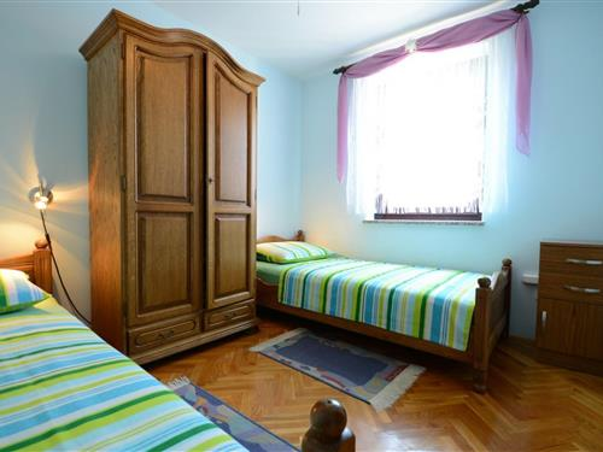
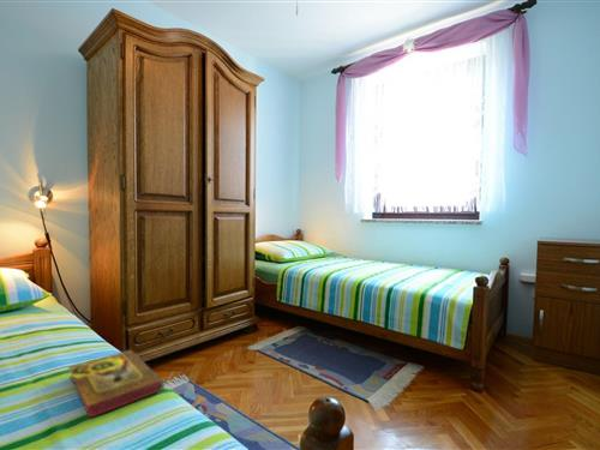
+ book [67,349,166,419]
